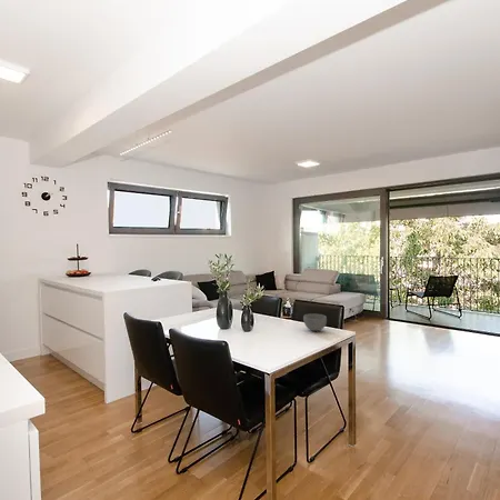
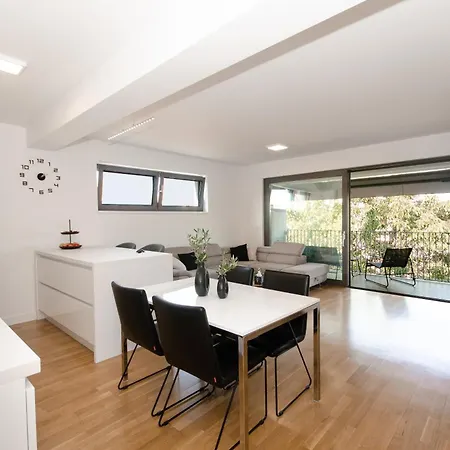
- bowl [302,312,328,332]
